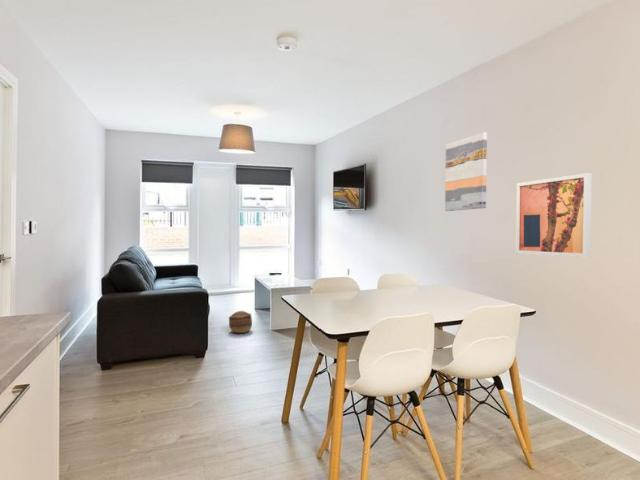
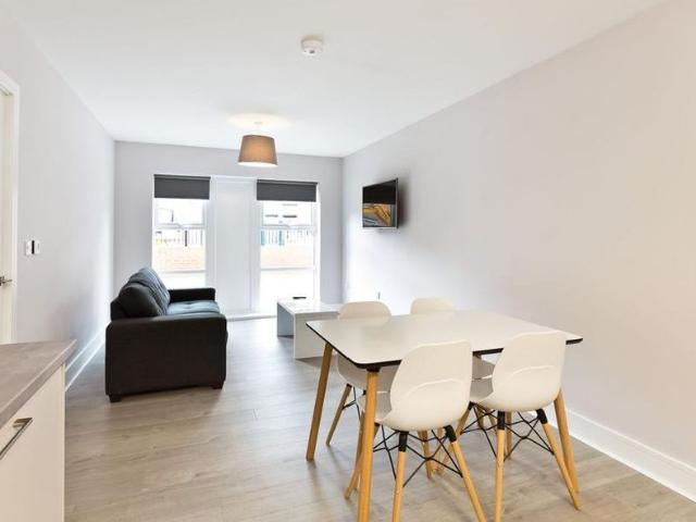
- wall art [515,172,593,258]
- wall art [444,131,488,212]
- basket [228,310,253,334]
